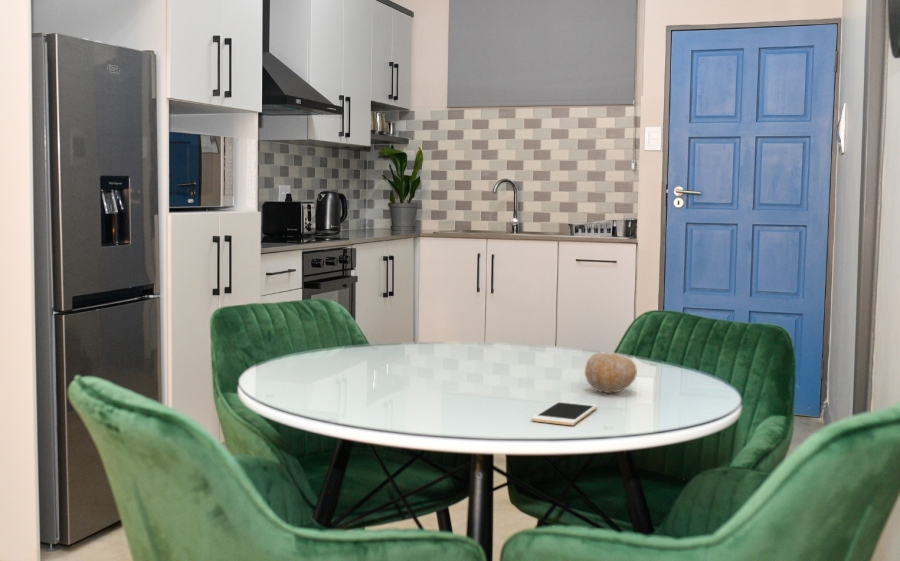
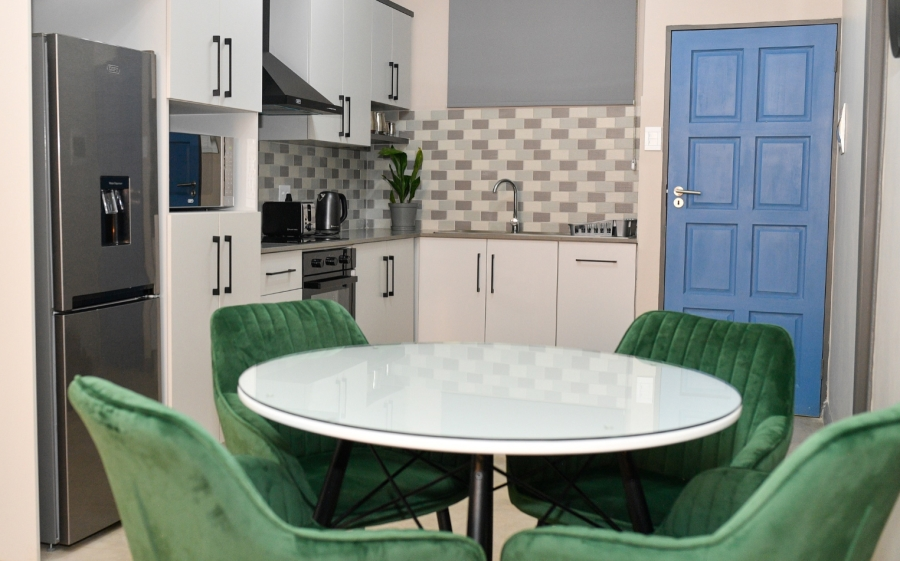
- cell phone [531,400,598,426]
- fruit [584,352,638,394]
